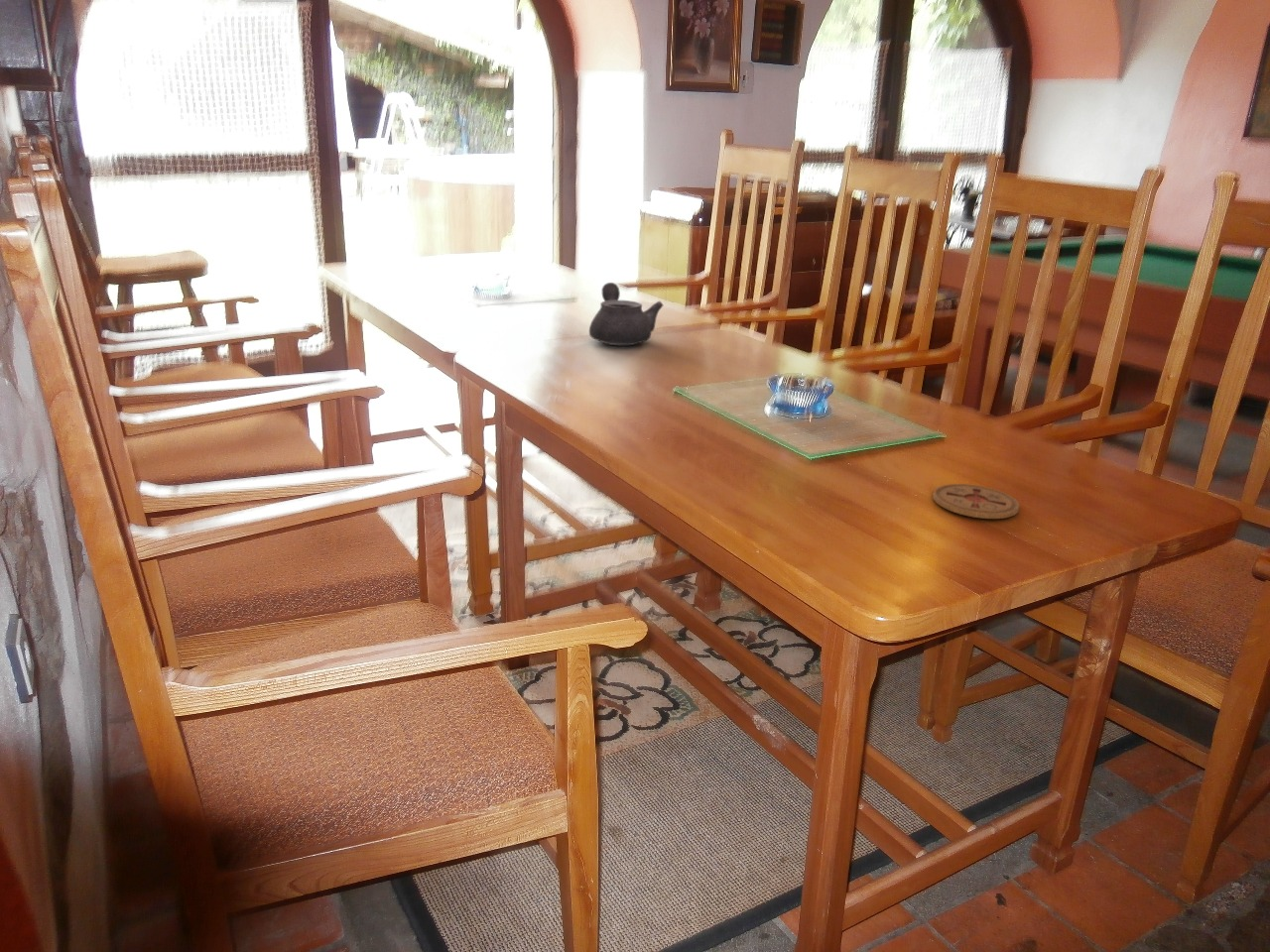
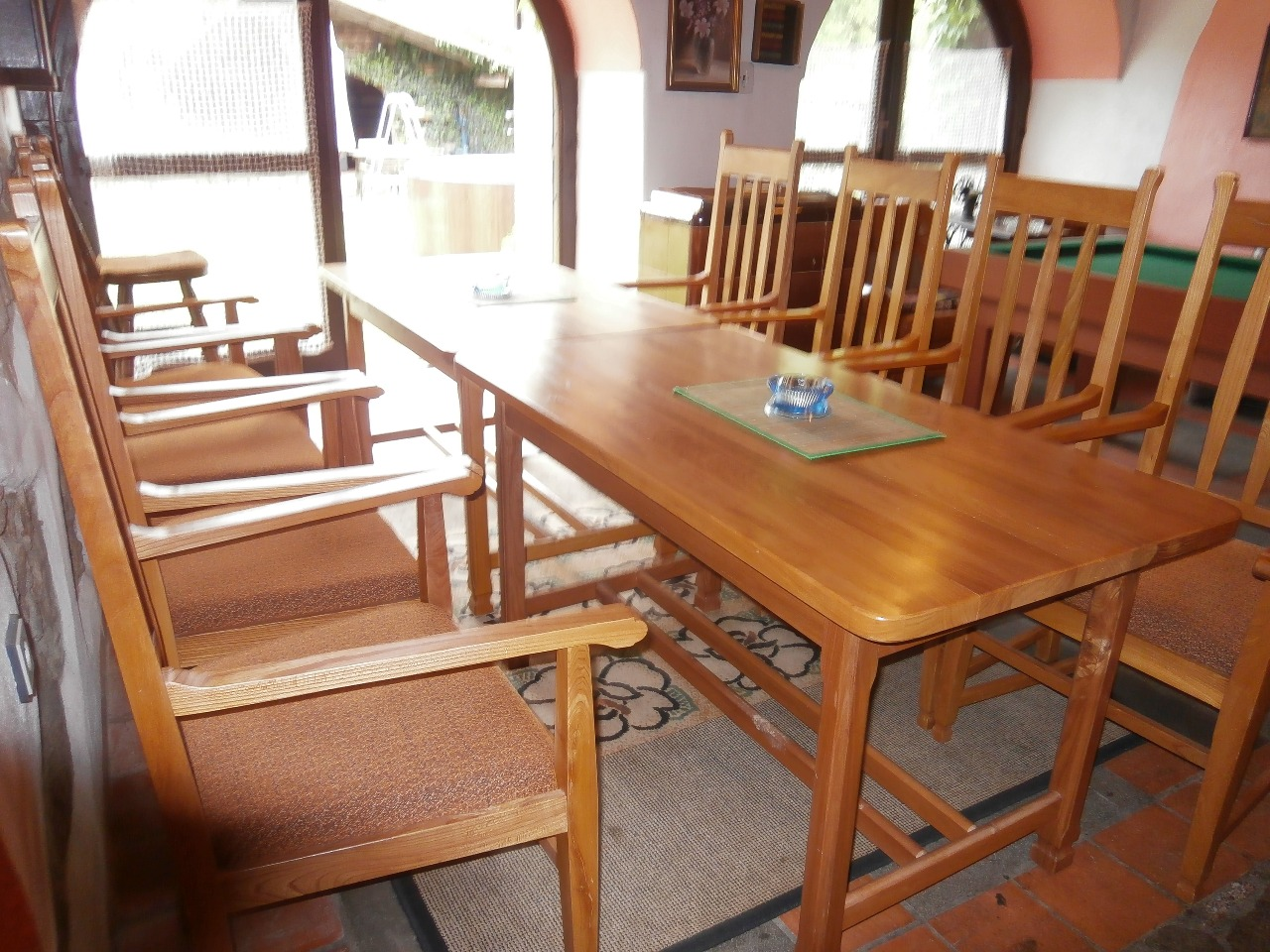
- teapot [588,282,664,346]
- coaster [932,483,1021,520]
